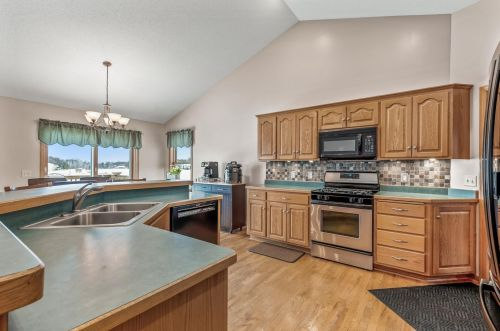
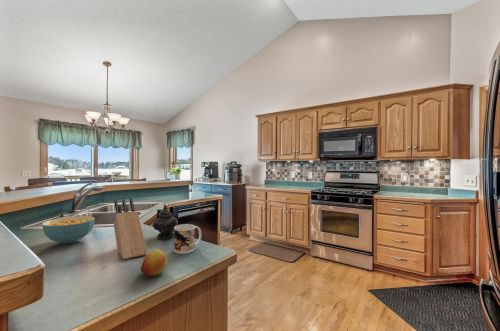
+ knife block [113,197,148,260]
+ cereal bowl [41,215,96,245]
+ teapot [152,204,179,240]
+ mug [173,223,202,255]
+ fruit [140,248,168,277]
